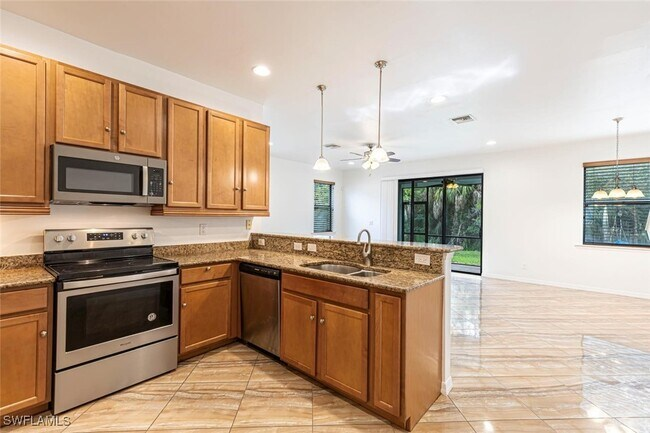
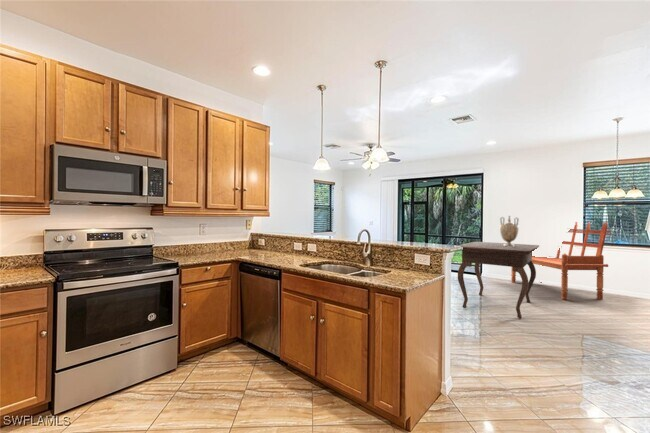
+ dining table [457,241,540,320]
+ decorative urn [499,215,520,247]
+ bench [510,221,612,301]
